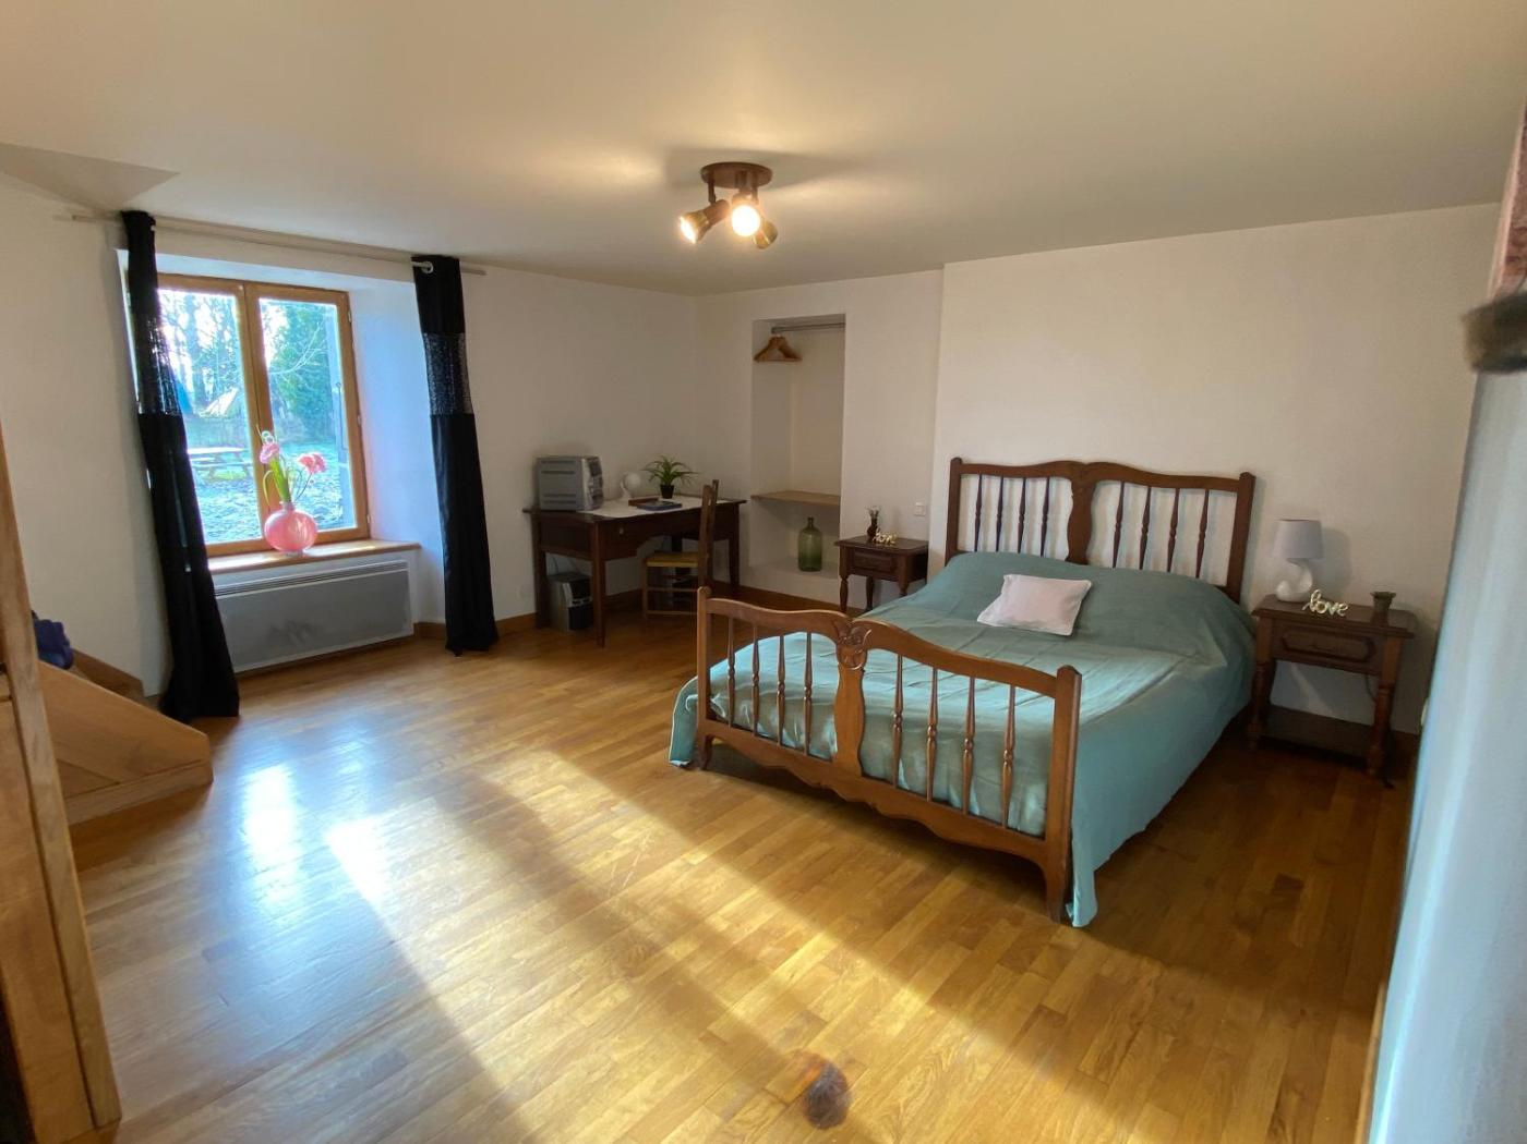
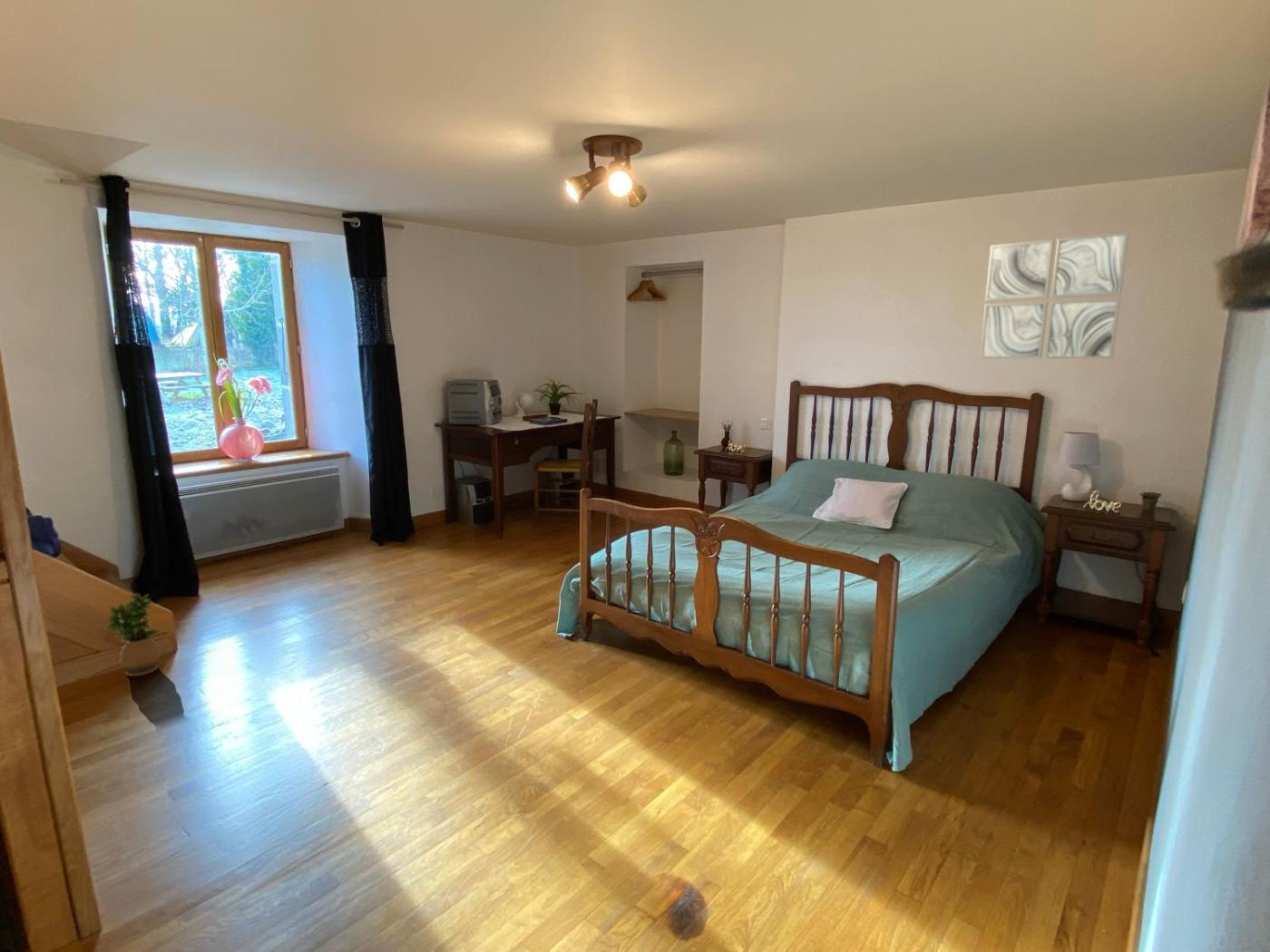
+ potted plant [105,592,162,677]
+ wall art [979,231,1130,360]
